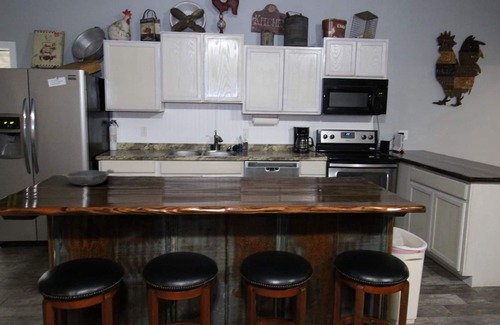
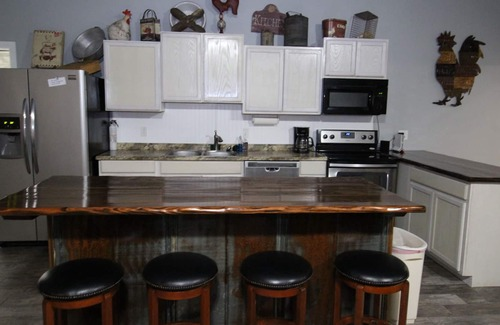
- bowl [61,168,115,186]
